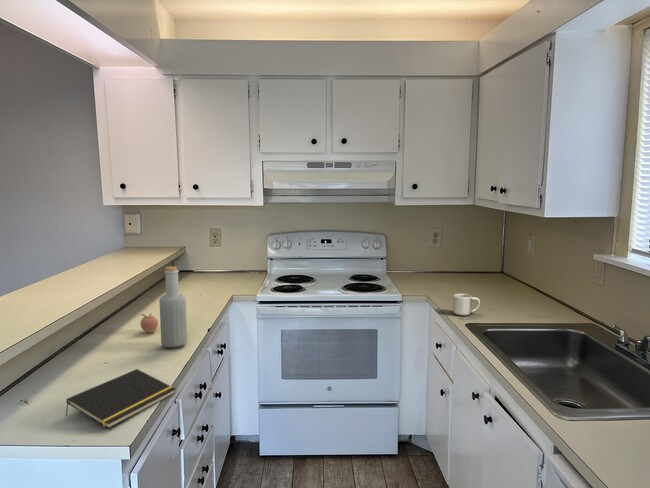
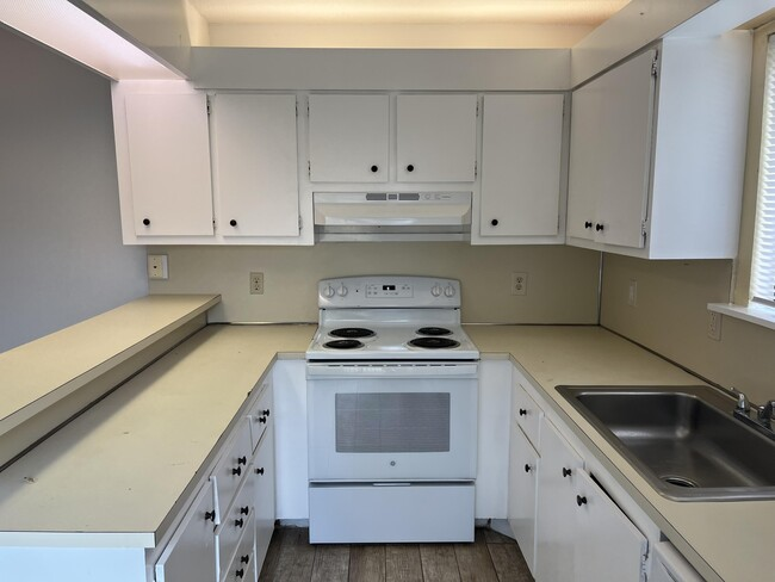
- fruit [138,312,159,334]
- notepad [64,368,177,430]
- bottle [159,266,188,348]
- mug [452,293,481,317]
